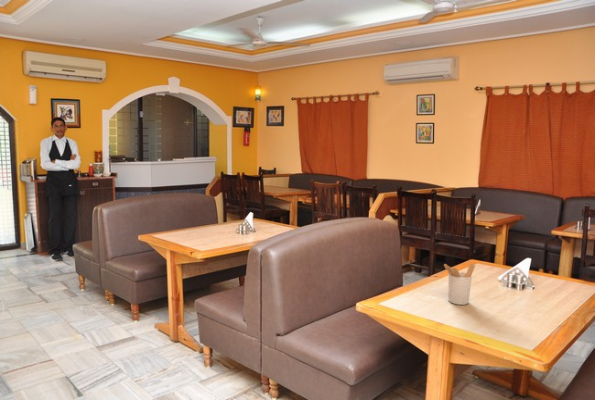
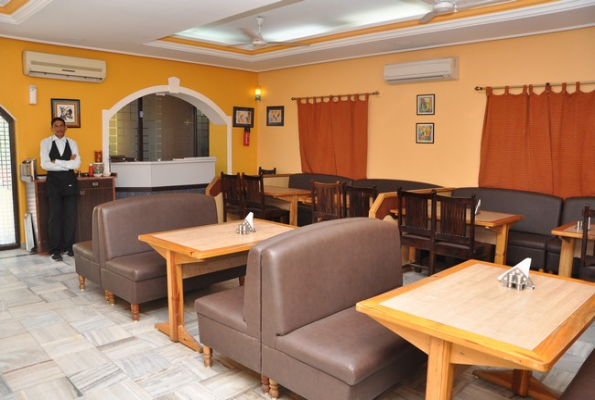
- utensil holder [443,263,476,306]
